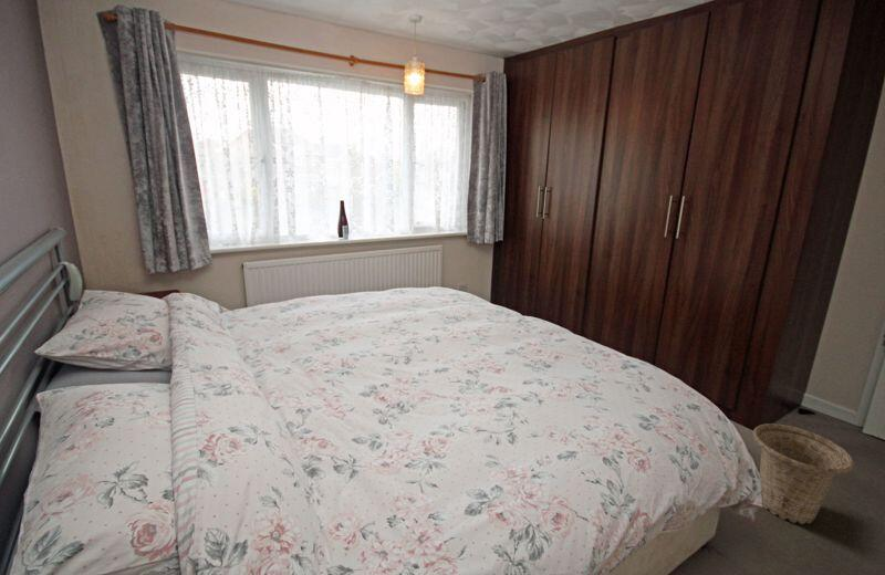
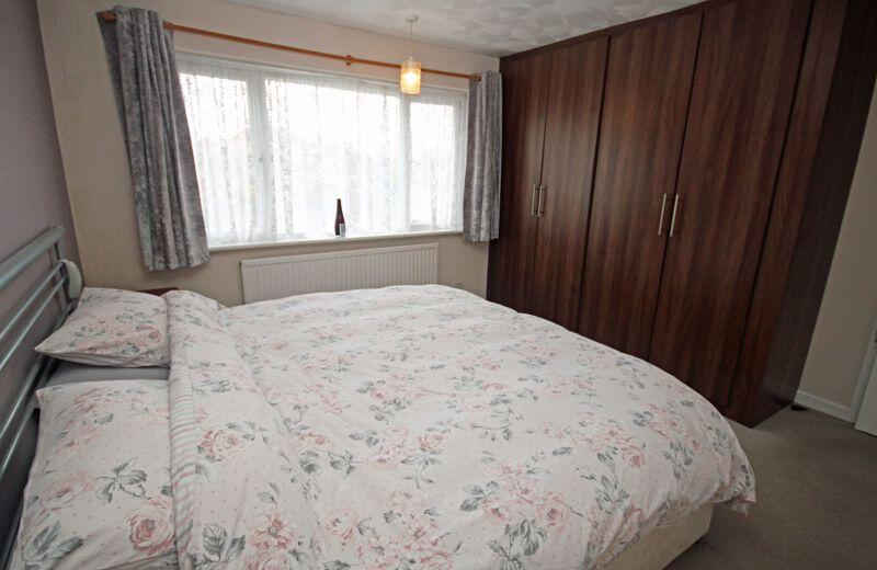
- basket [752,422,855,525]
